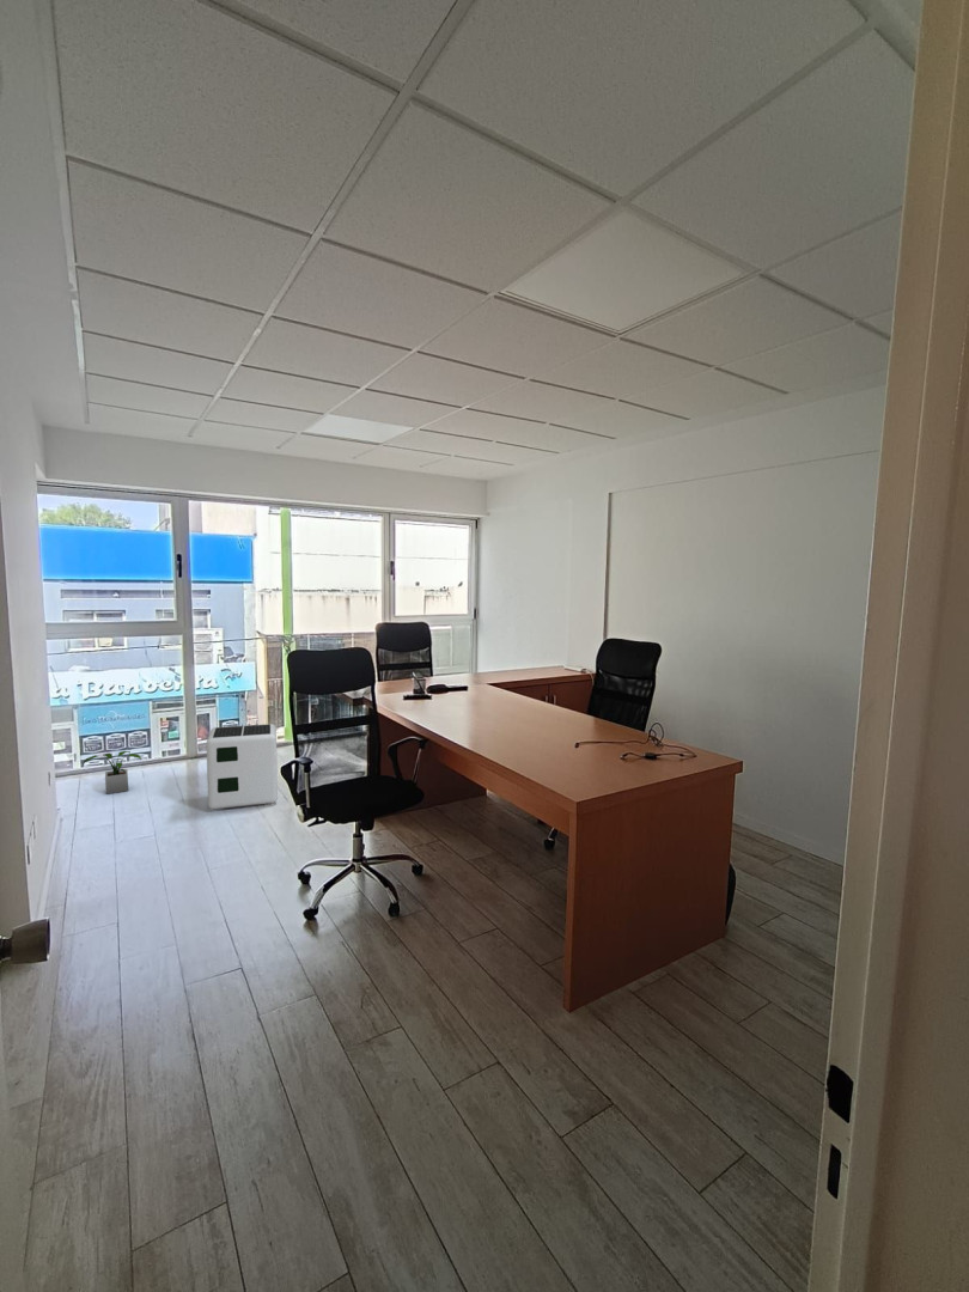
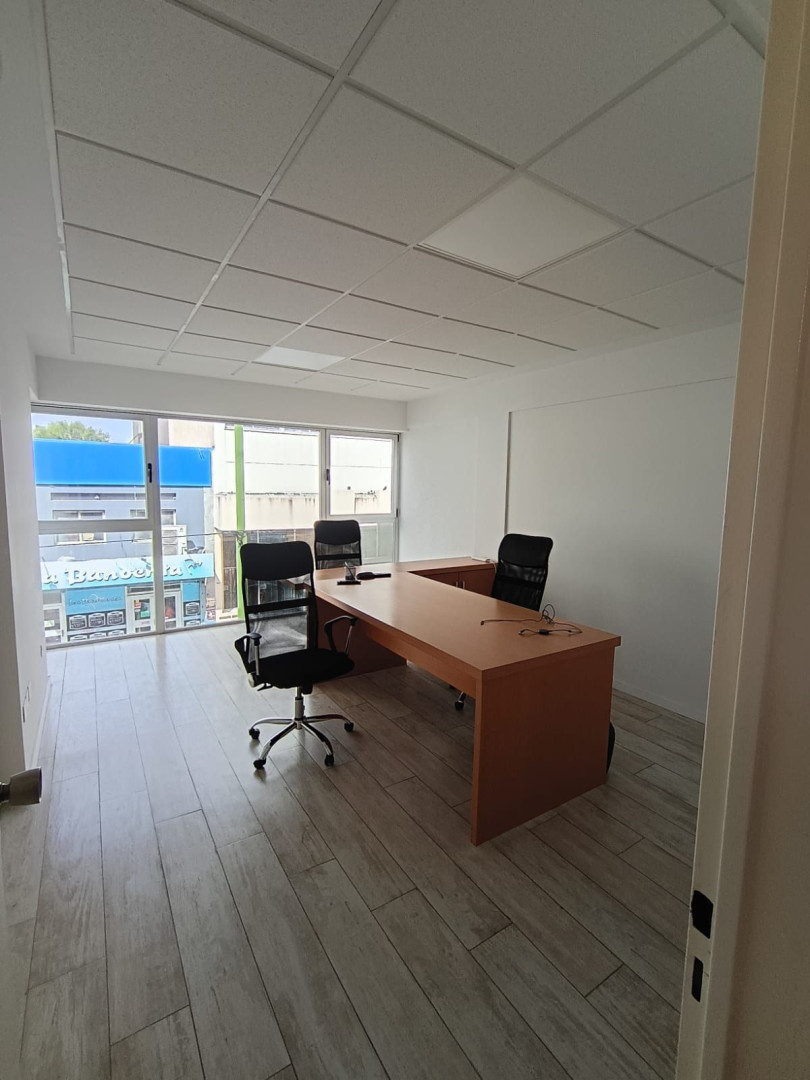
- air purifier [206,723,279,810]
- potted plant [81,750,142,796]
